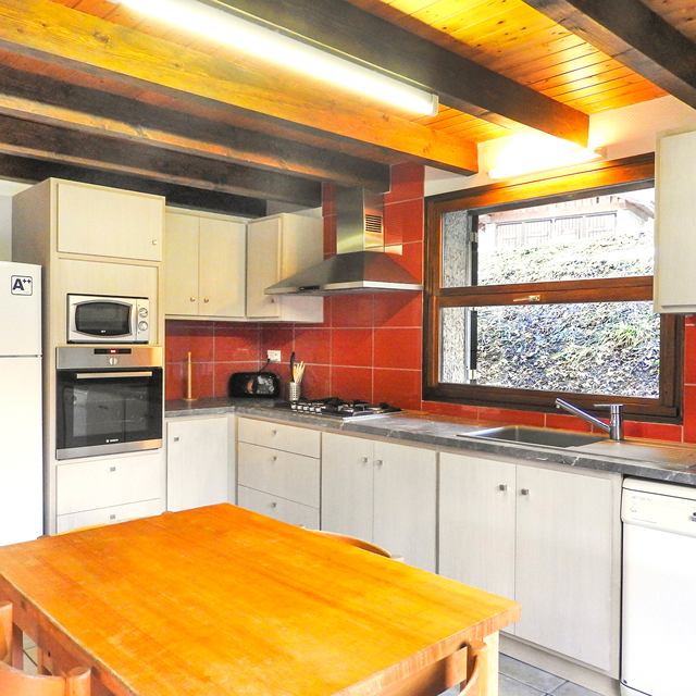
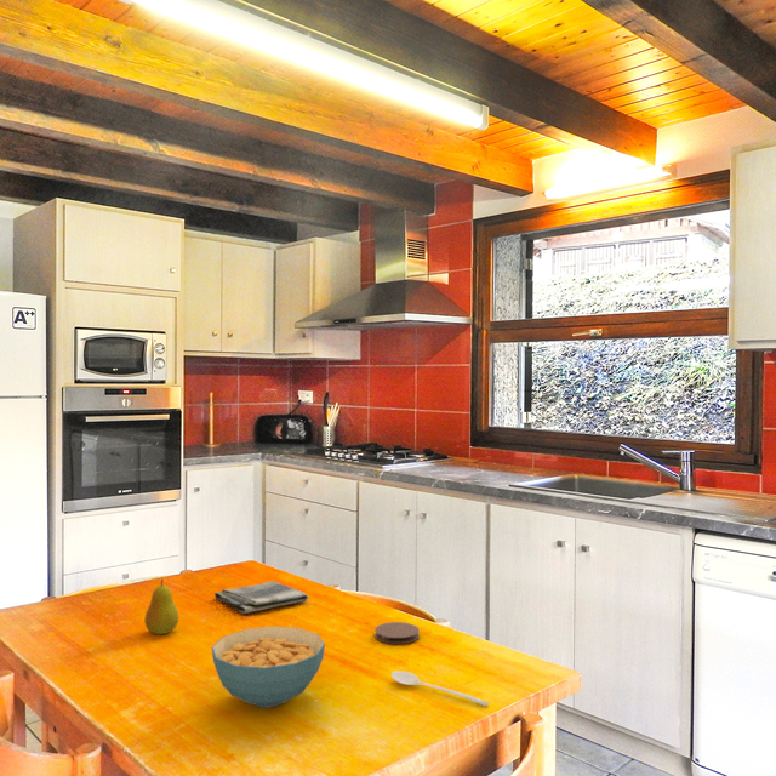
+ dish towel [213,580,309,615]
+ coaster [373,621,421,645]
+ stirrer [390,671,490,707]
+ cereal bowl [211,626,326,708]
+ fruit [143,577,181,635]
